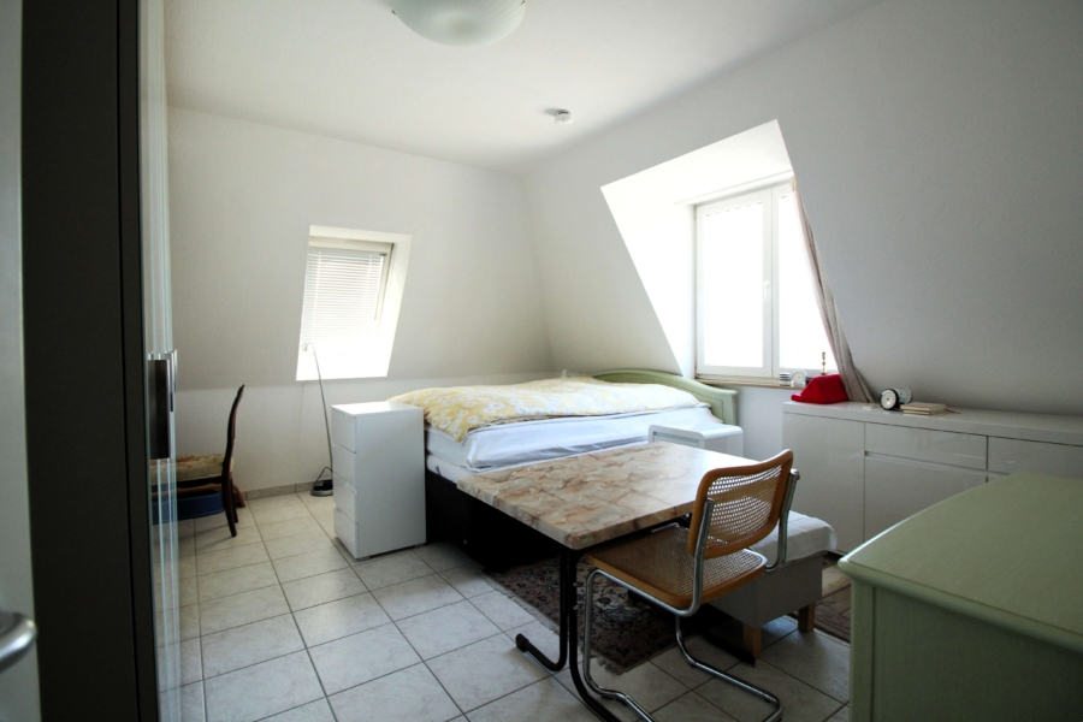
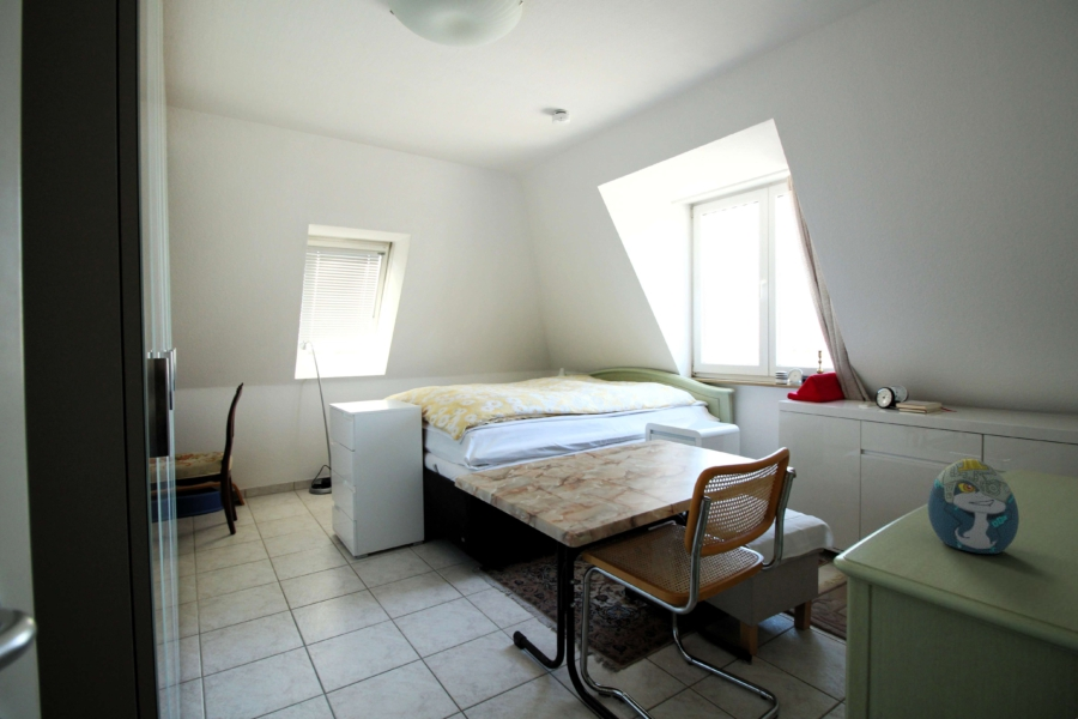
+ decorative egg [927,458,1021,555]
